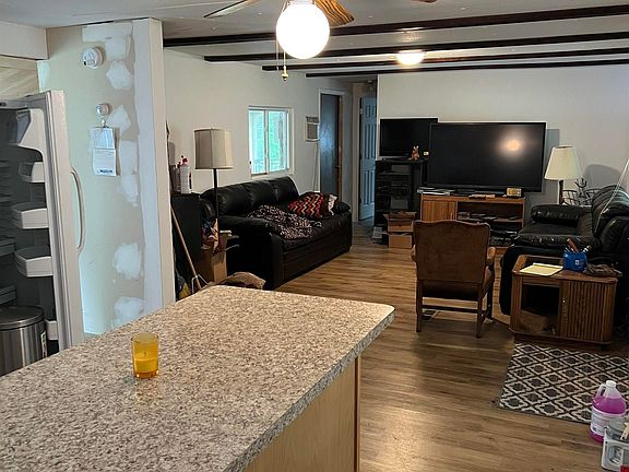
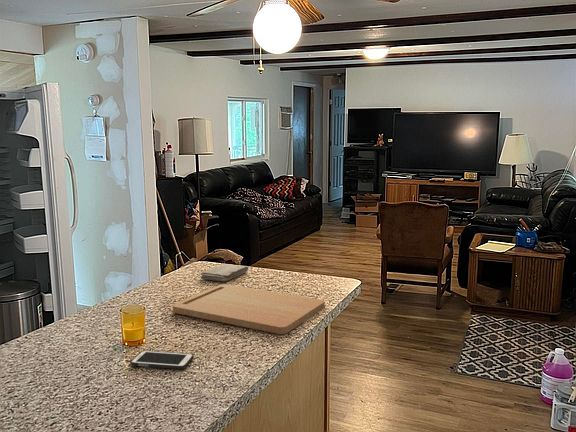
+ cell phone [129,350,195,370]
+ cutting board [172,283,326,335]
+ washcloth [200,263,249,282]
